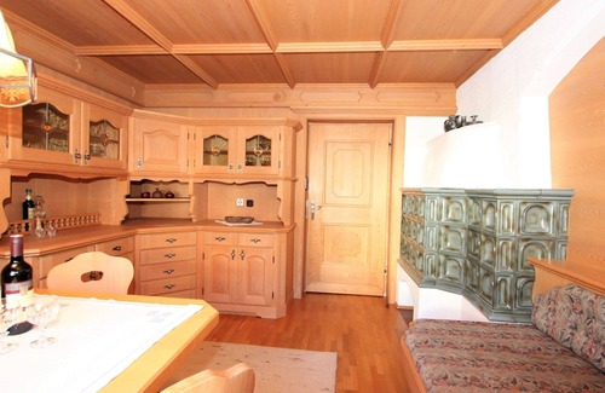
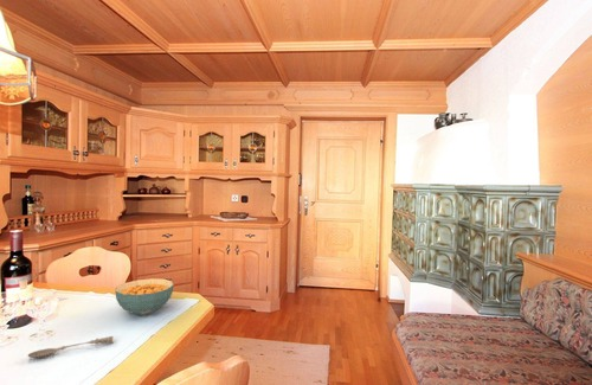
+ soupspoon [27,335,114,359]
+ cereal bowl [114,277,175,316]
